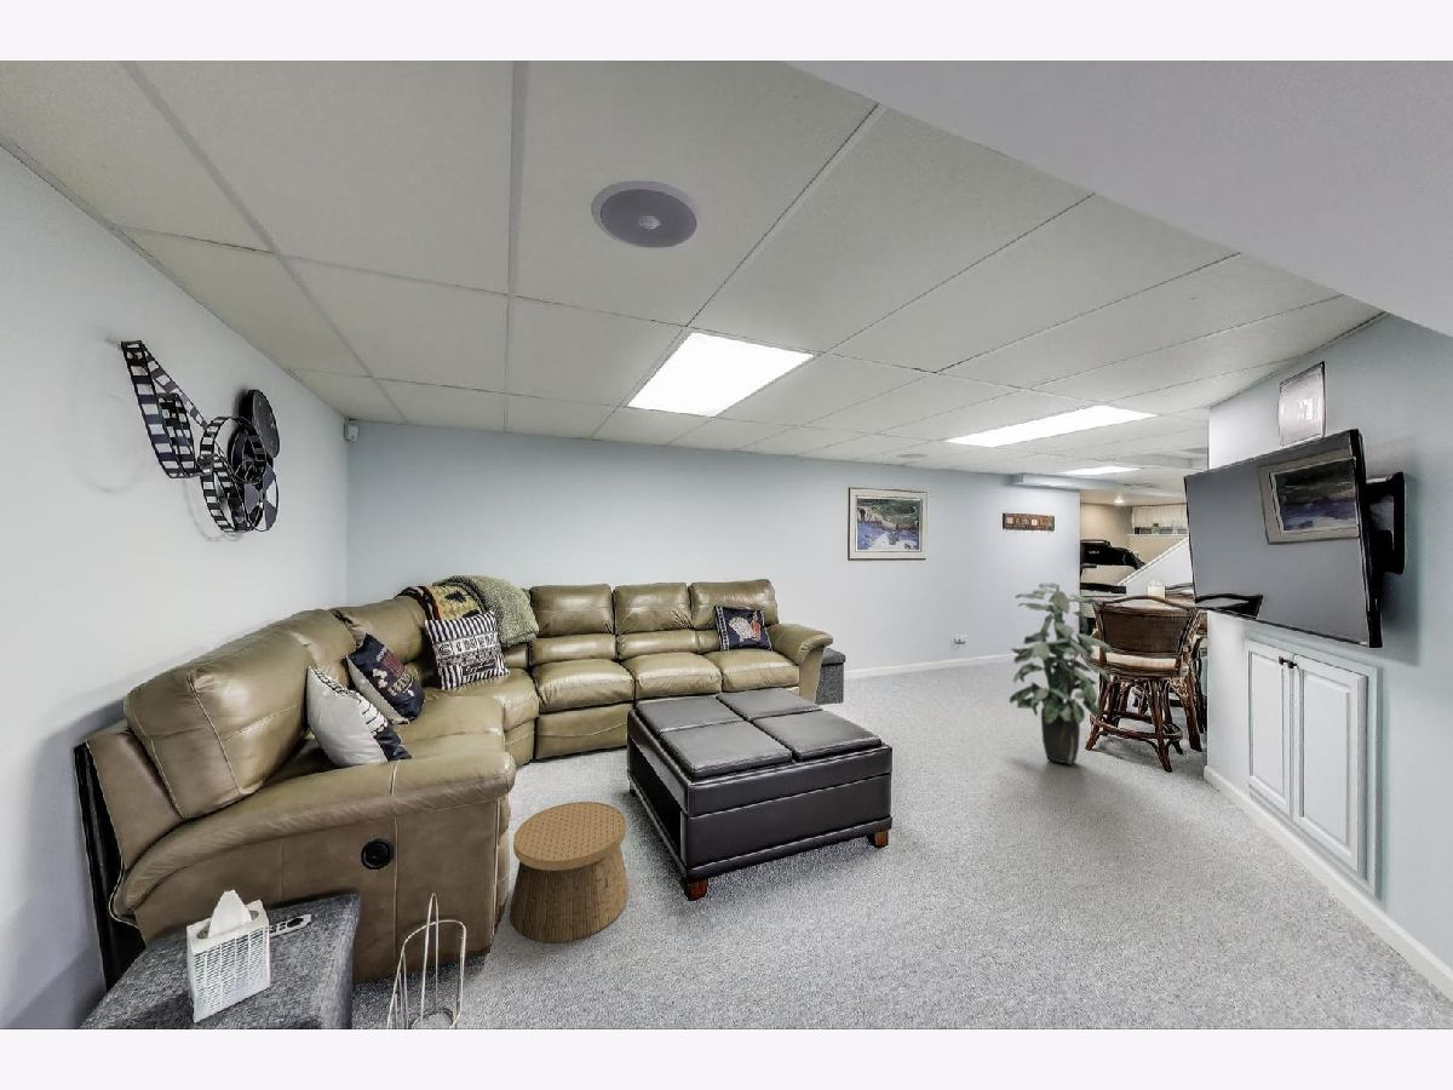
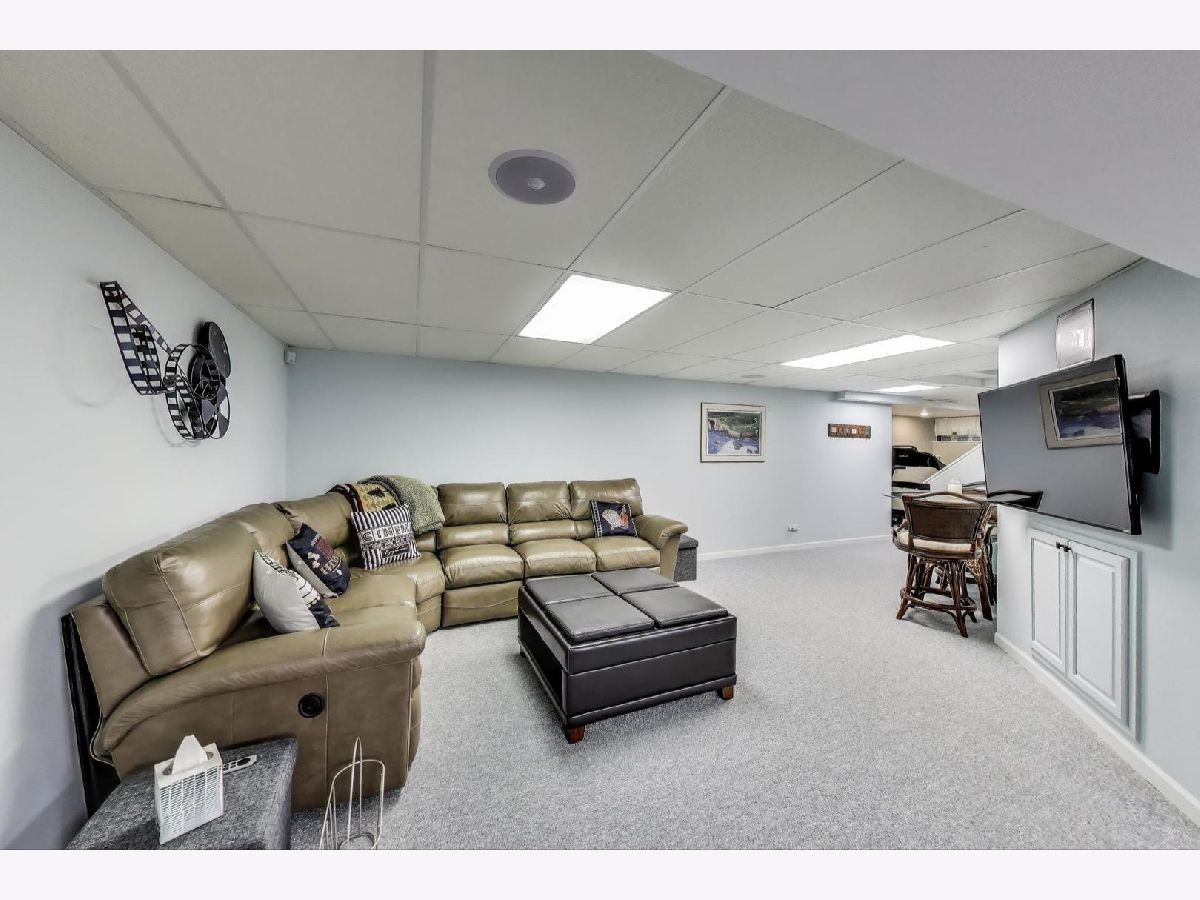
- indoor plant [1009,581,1113,765]
- basket [509,801,630,945]
